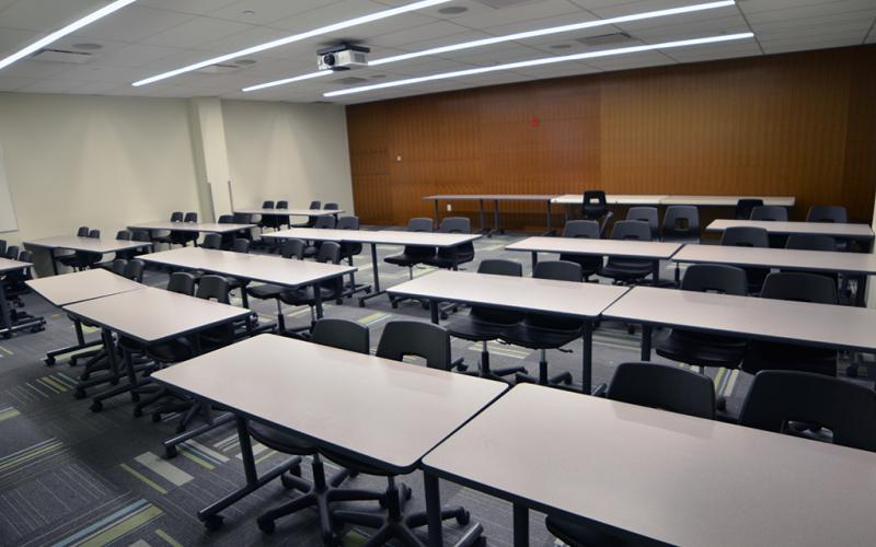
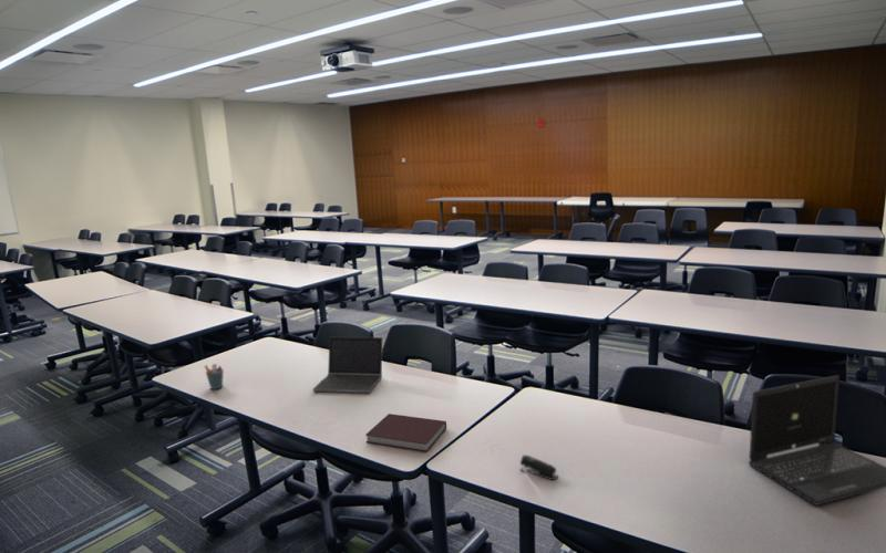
+ pen holder [203,363,225,390]
+ laptop [748,375,886,507]
+ stapler [519,453,559,481]
+ notebook [364,413,447,452]
+ laptop computer [312,336,383,394]
